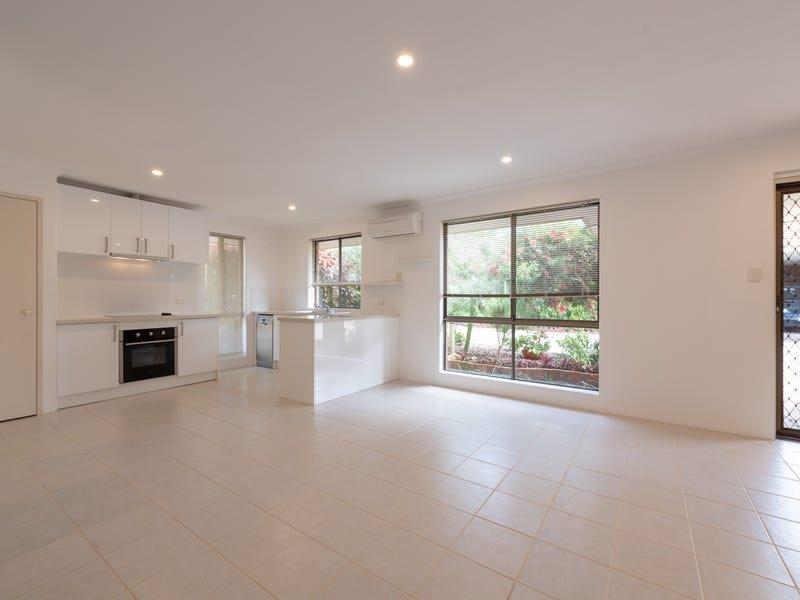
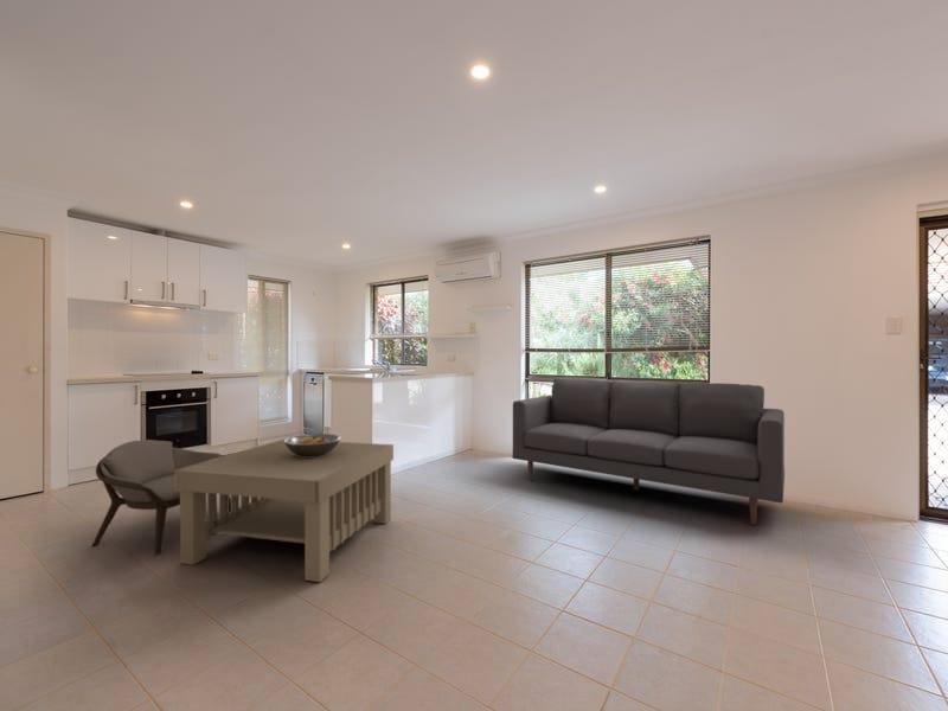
+ coffee table [175,437,395,583]
+ chair [91,438,231,556]
+ sofa [511,377,786,526]
+ fruit bowl [283,433,342,456]
